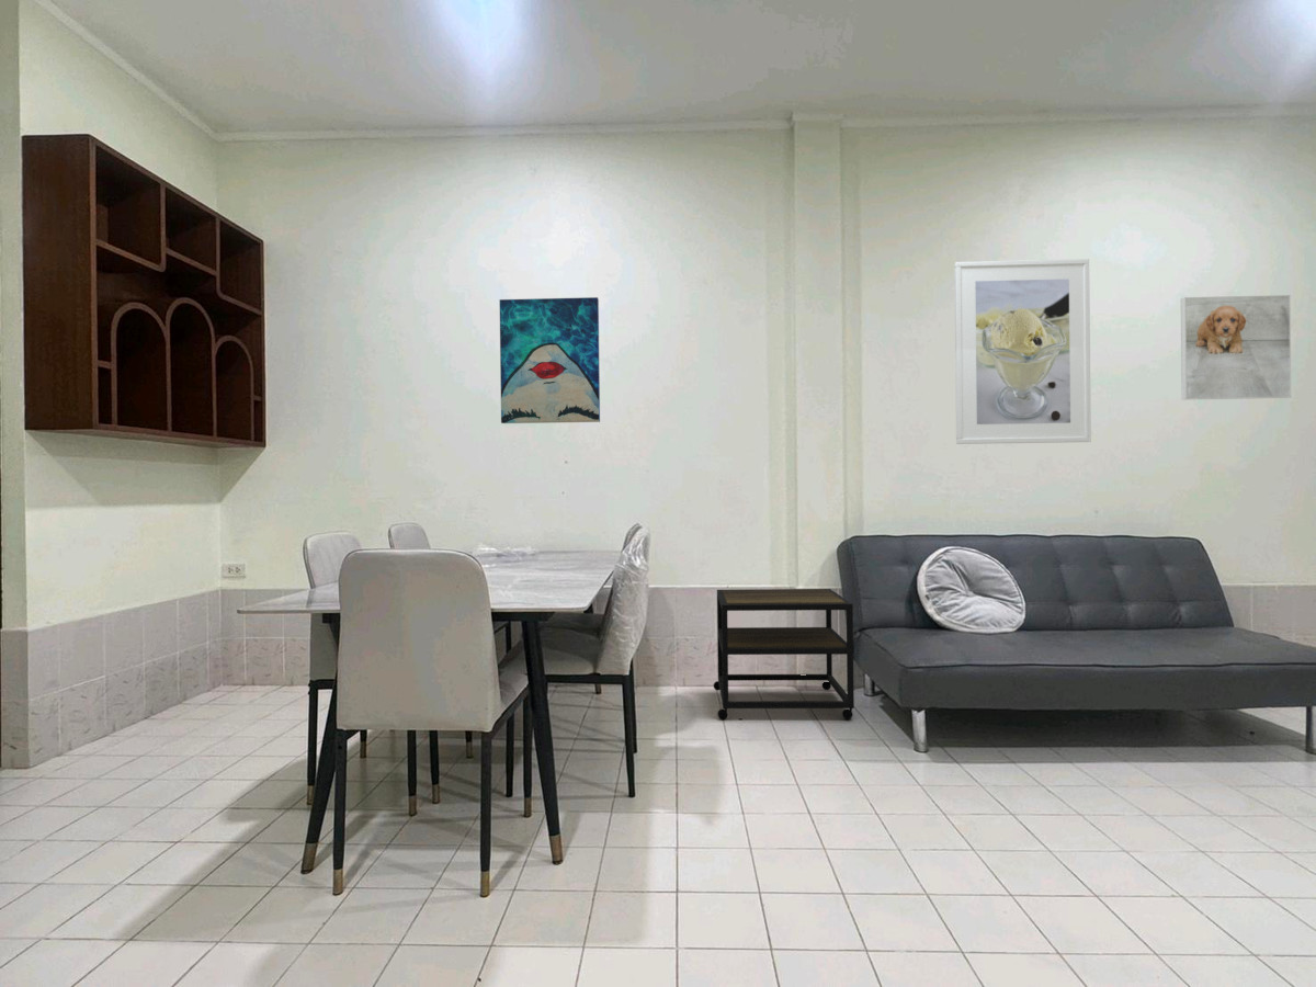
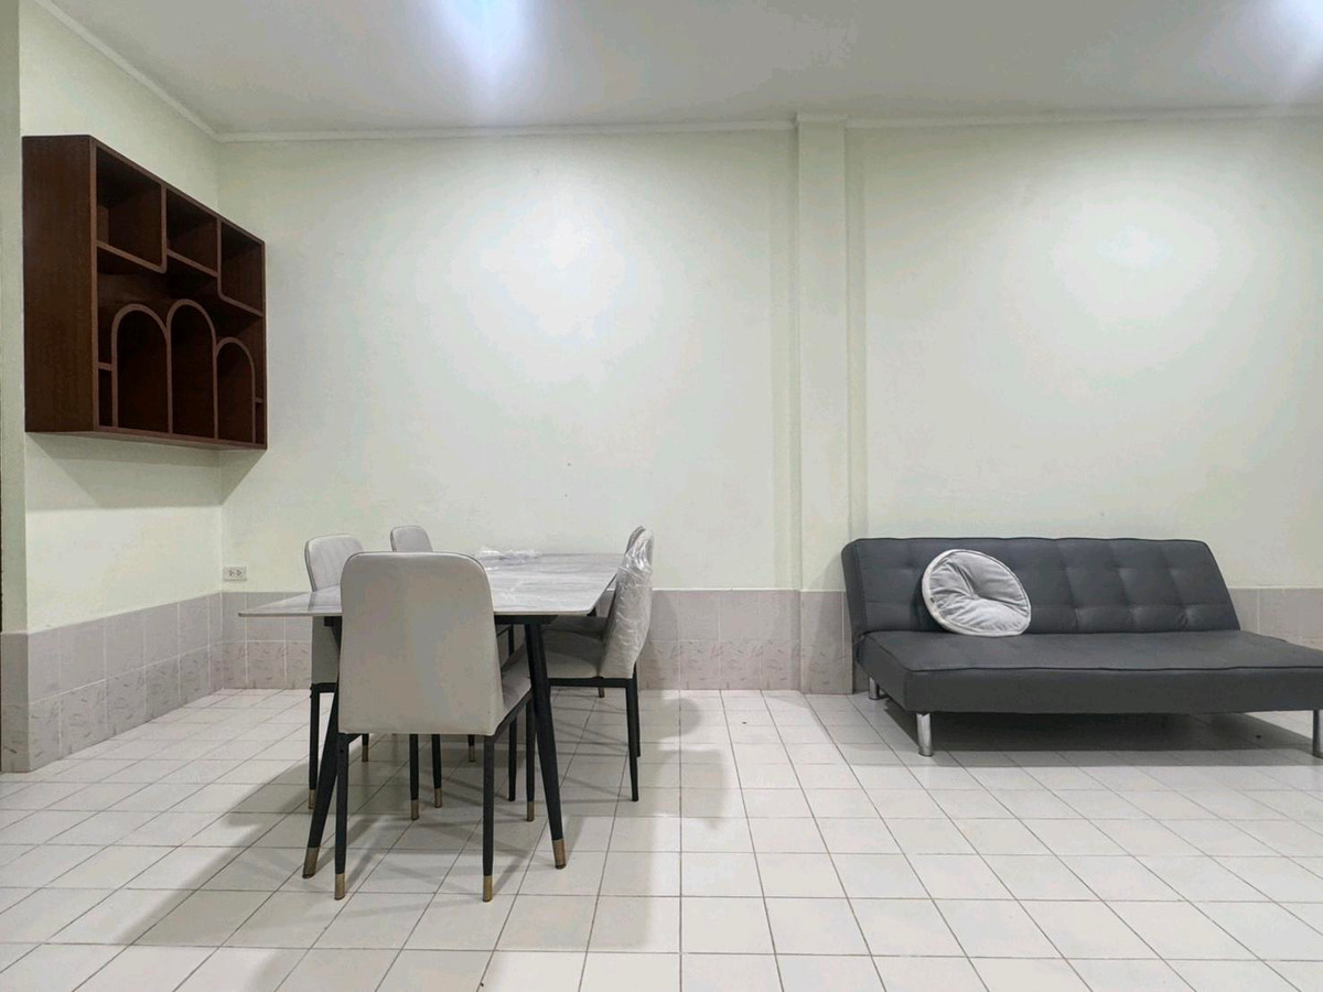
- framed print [953,258,1092,445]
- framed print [1180,294,1292,400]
- wall art [499,296,601,424]
- side table [713,588,855,721]
